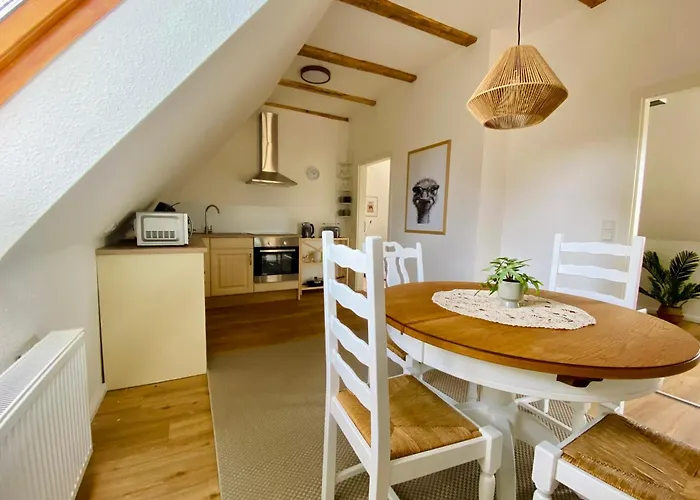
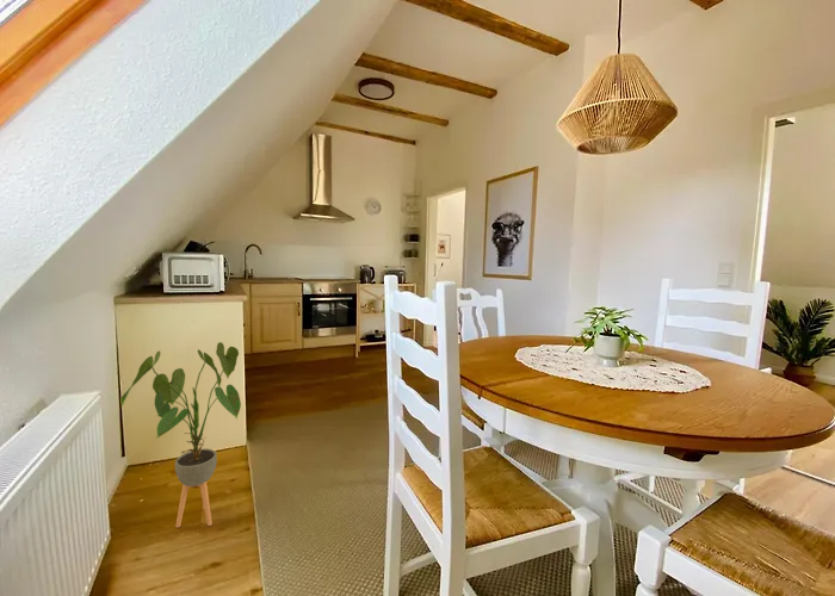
+ house plant [119,341,242,528]
